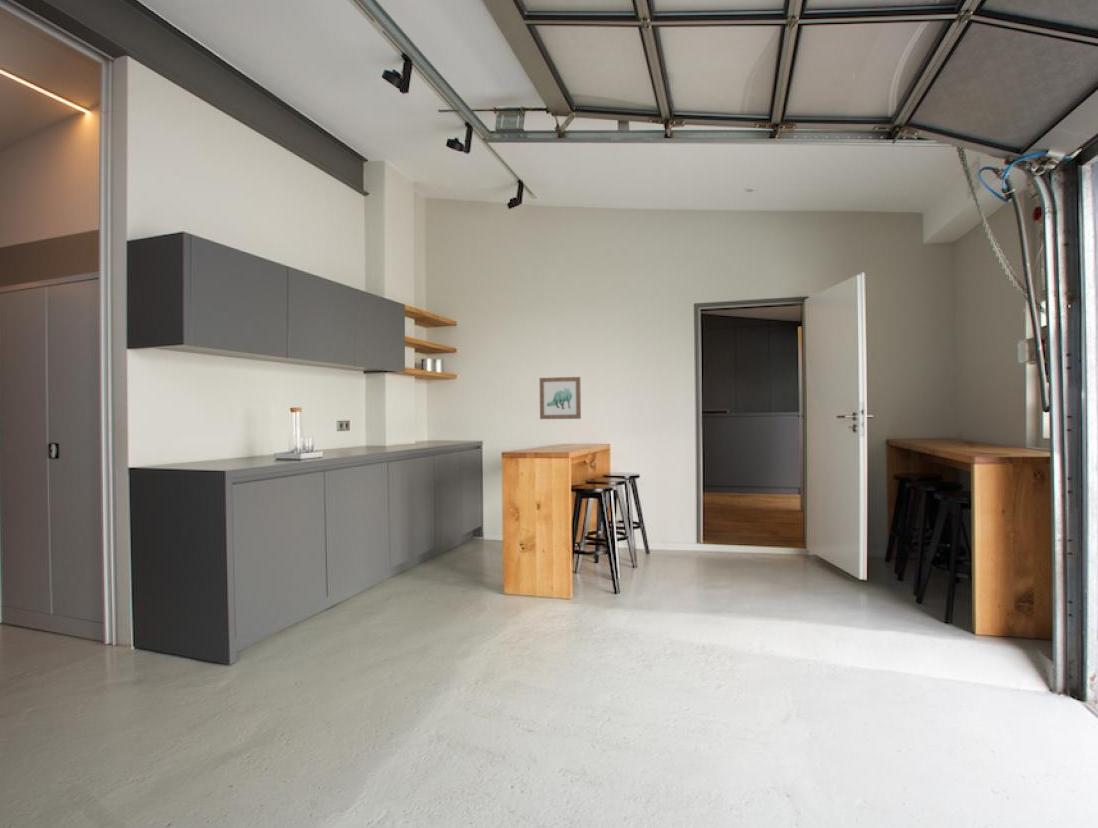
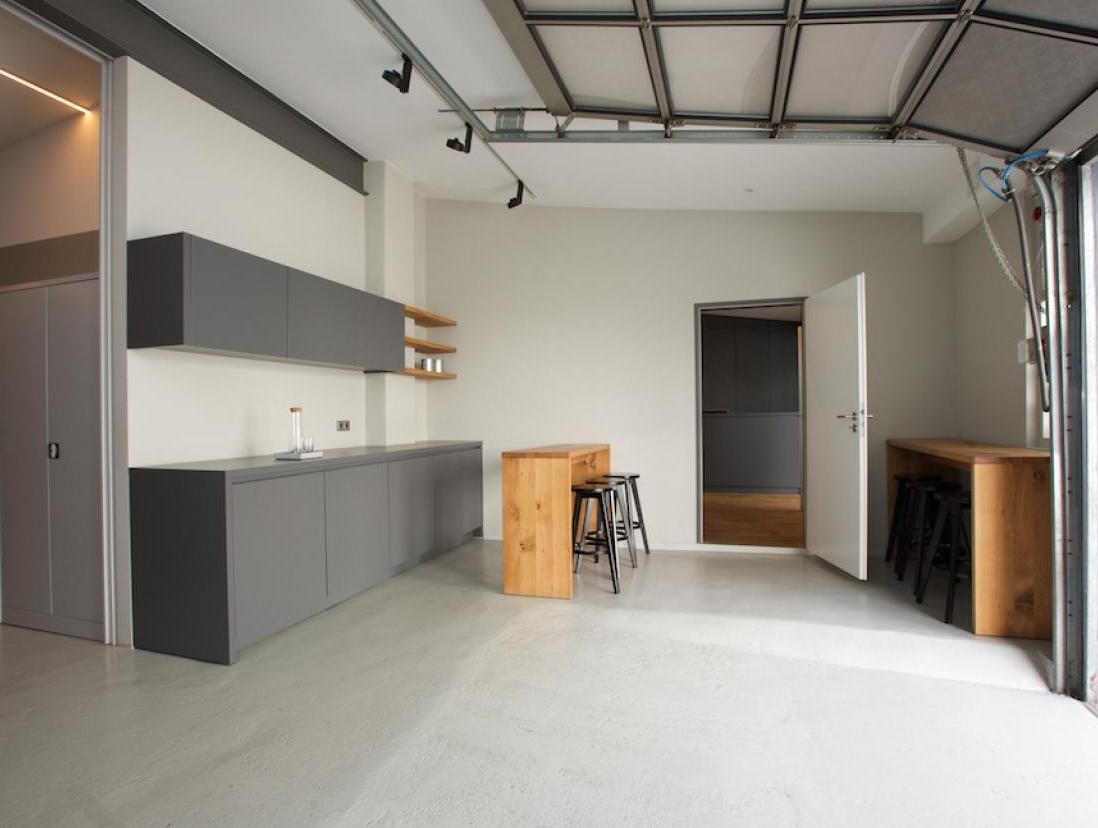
- wall art [539,376,582,420]
